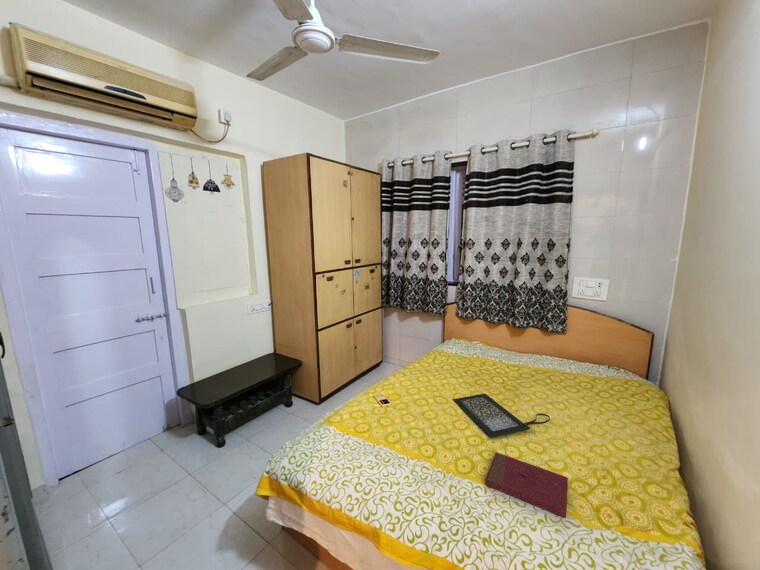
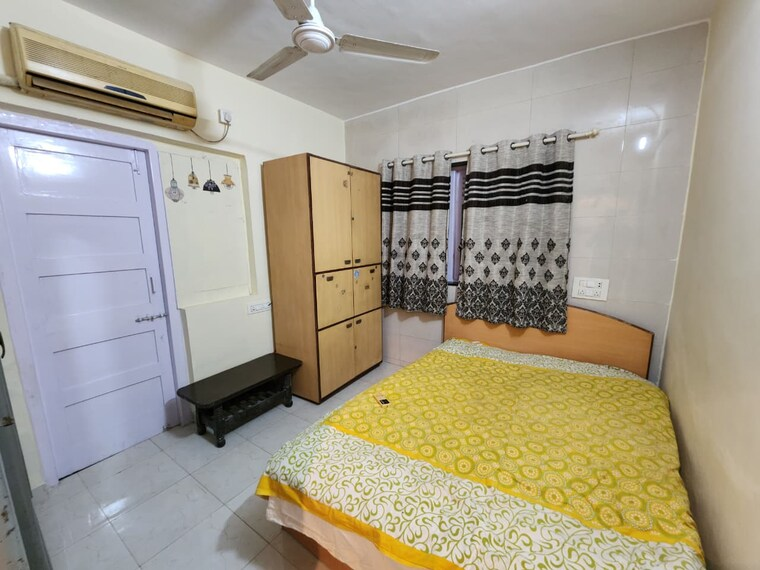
- book [484,451,569,519]
- clutch bag [451,393,551,438]
